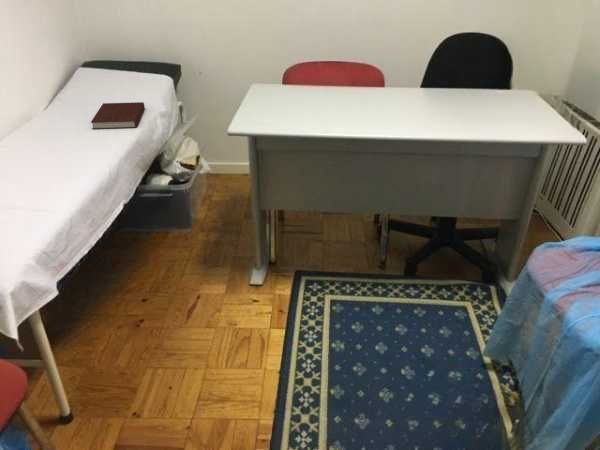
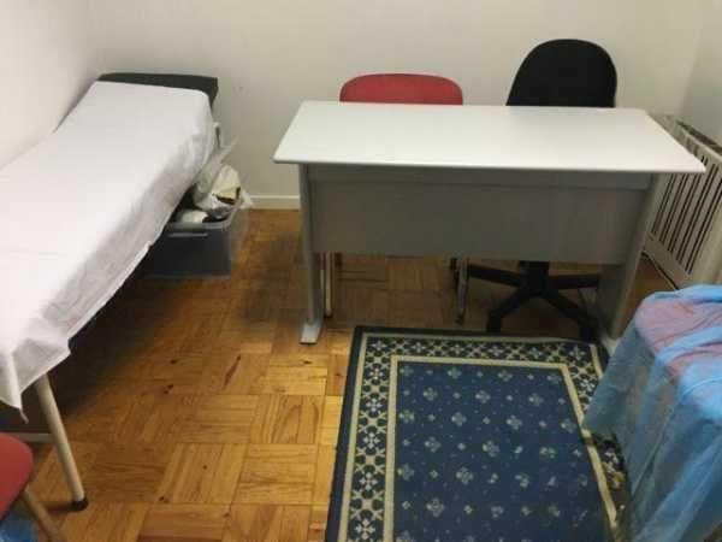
- notebook [90,101,145,130]
